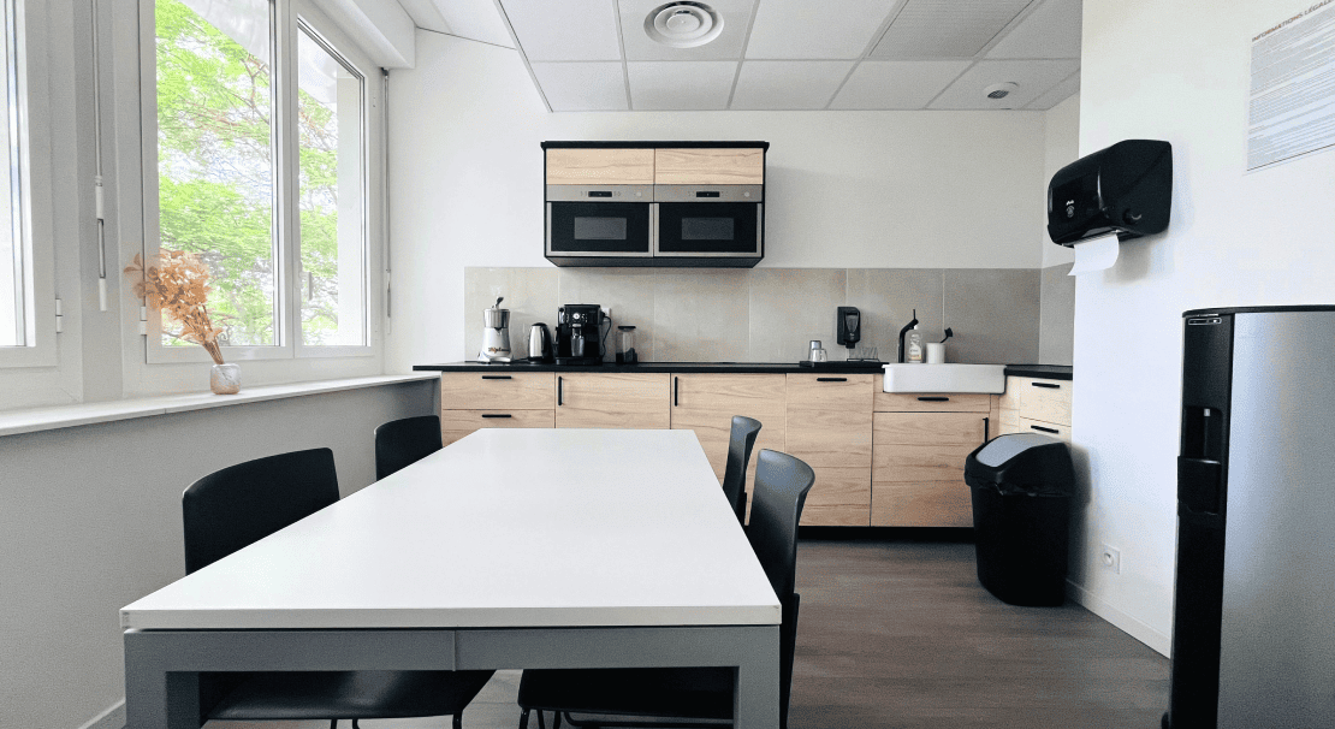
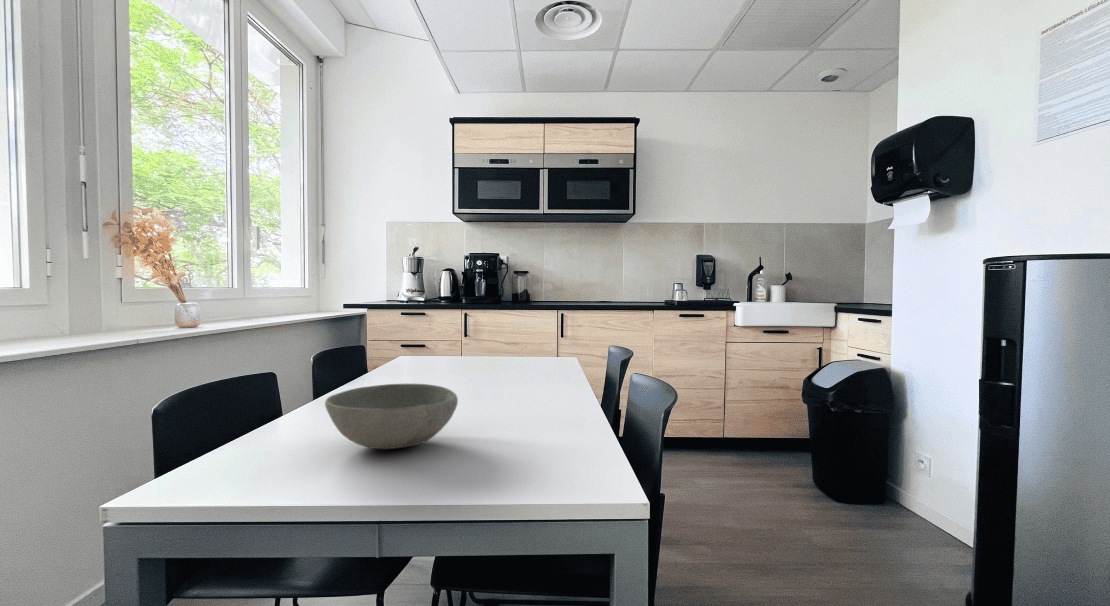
+ bowl [324,383,459,450]
